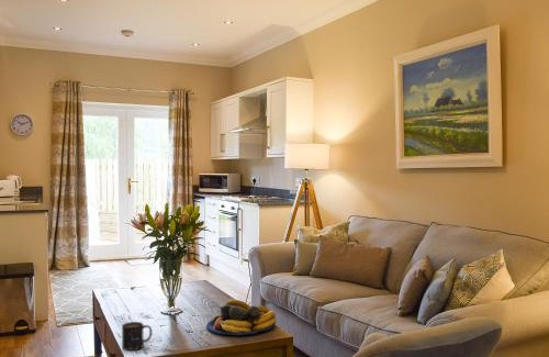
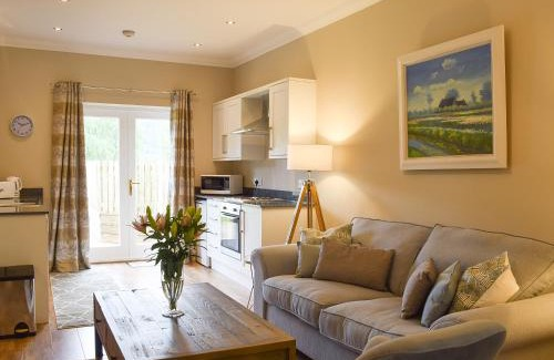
- fruit bowl [205,299,278,336]
- mug [121,321,153,352]
